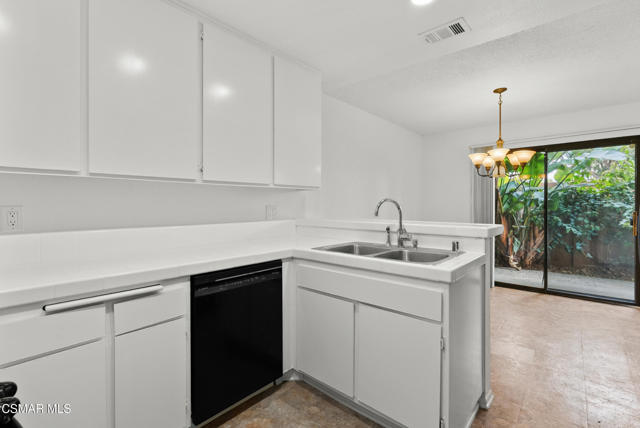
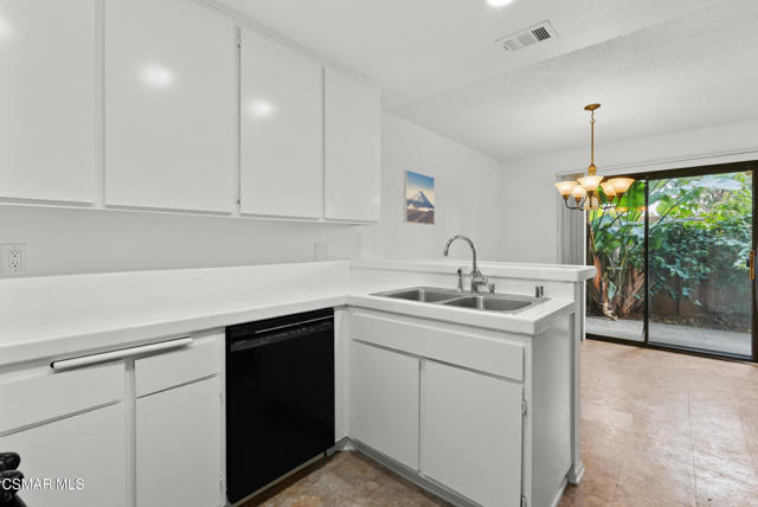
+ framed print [403,168,436,226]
